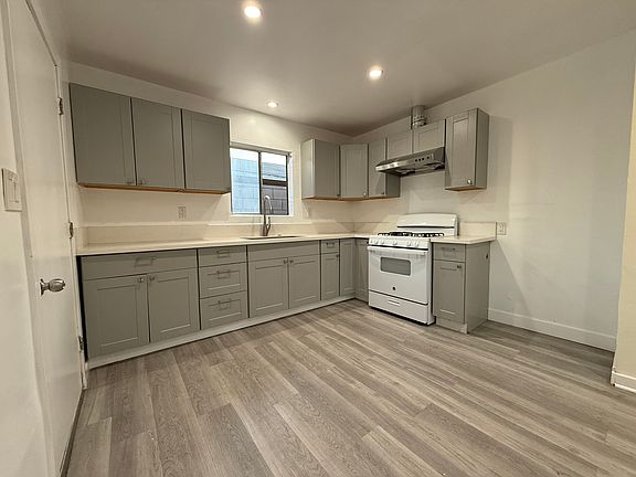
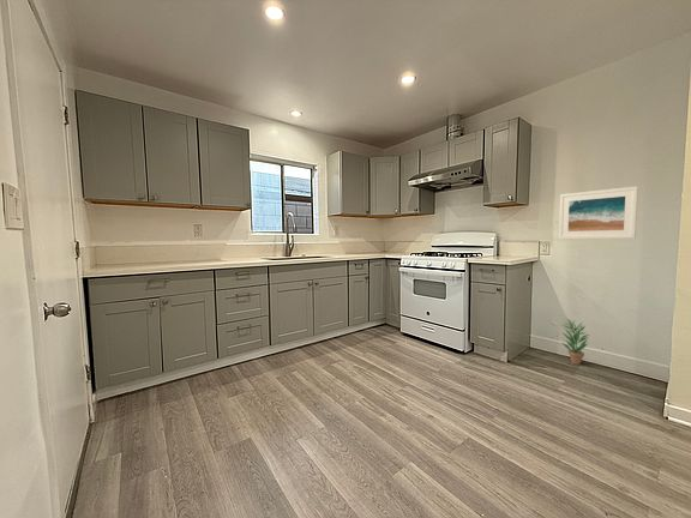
+ potted plant [561,318,590,366]
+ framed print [558,186,639,240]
